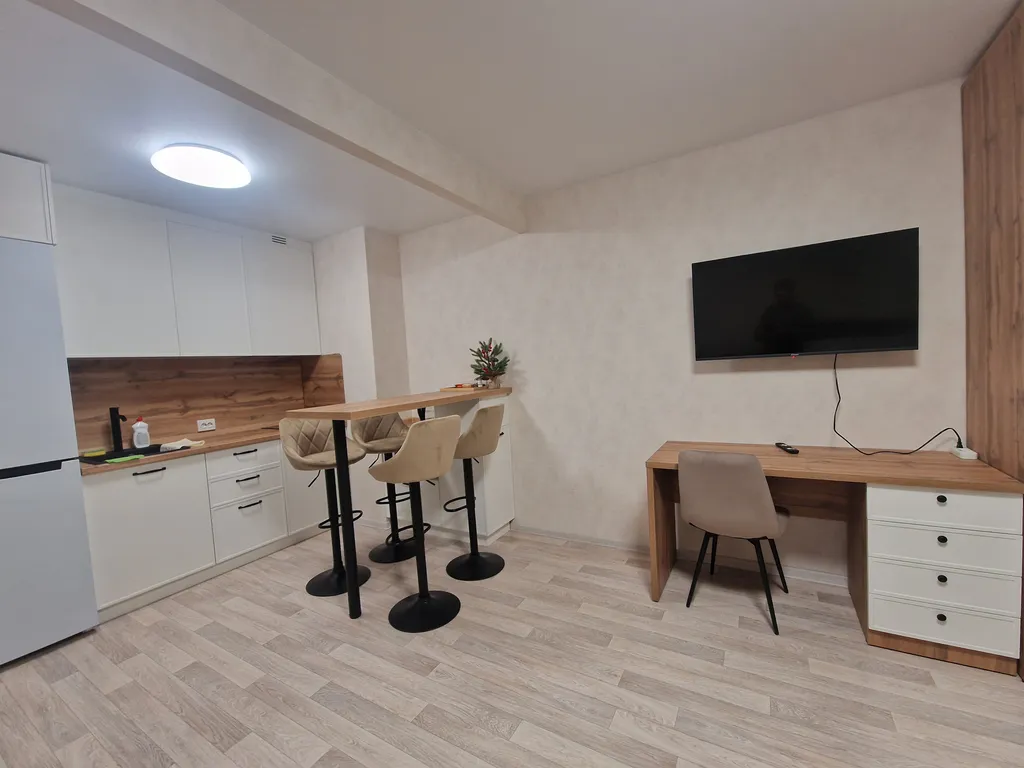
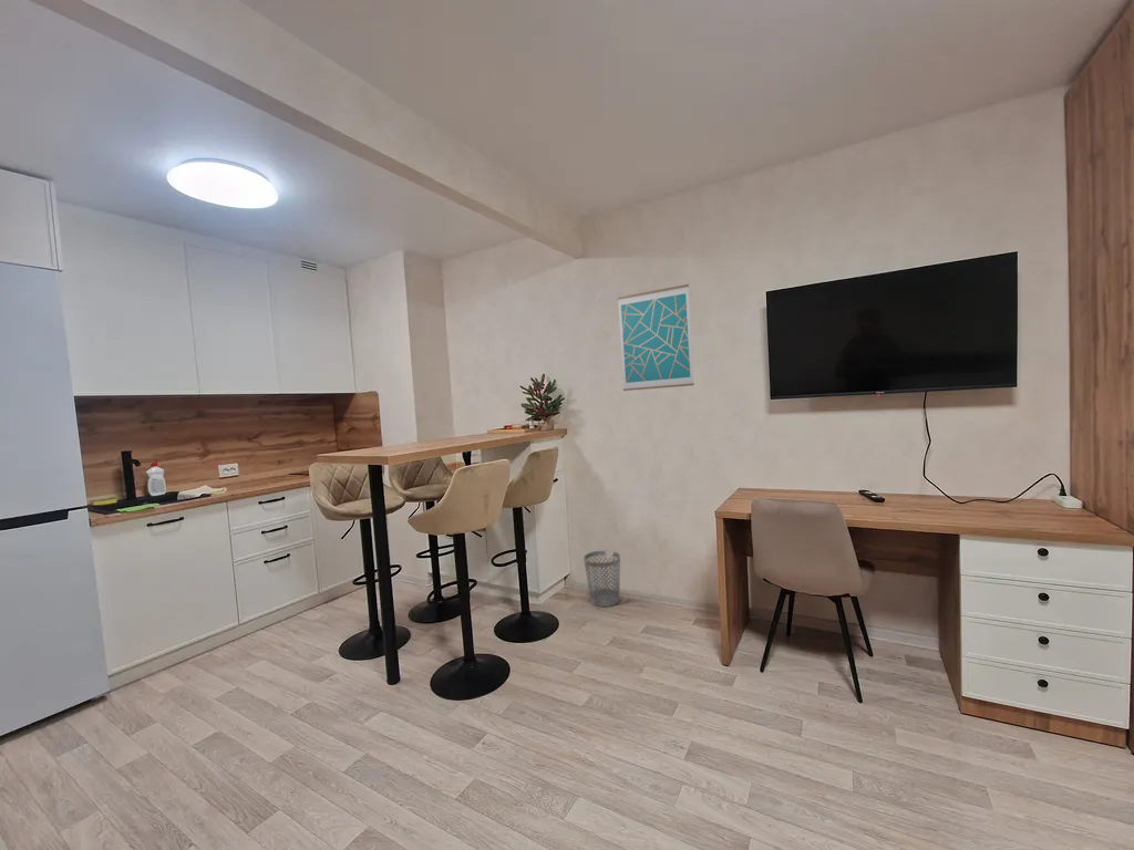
+ wall art [617,283,695,392]
+ wastebasket [583,550,621,608]
